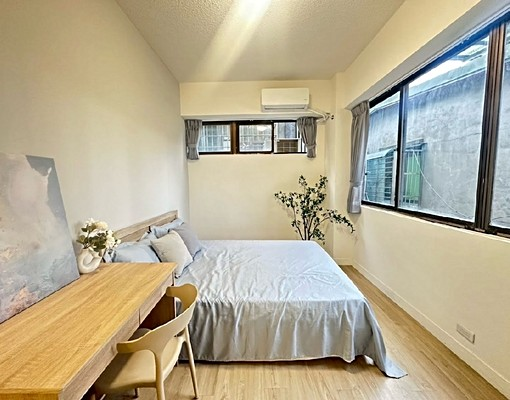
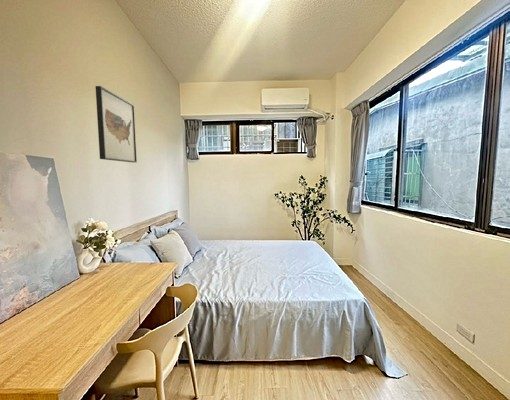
+ wall art [94,85,138,163]
